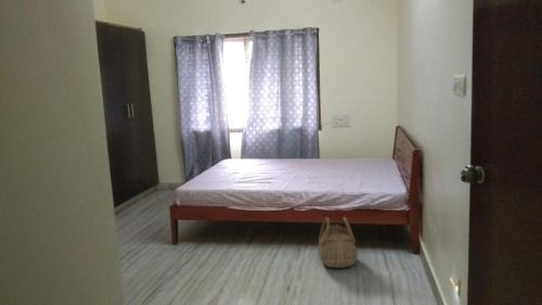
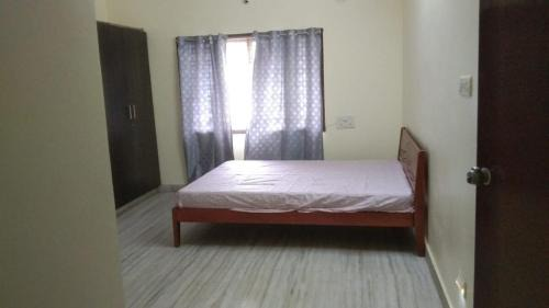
- basket [318,216,358,269]
